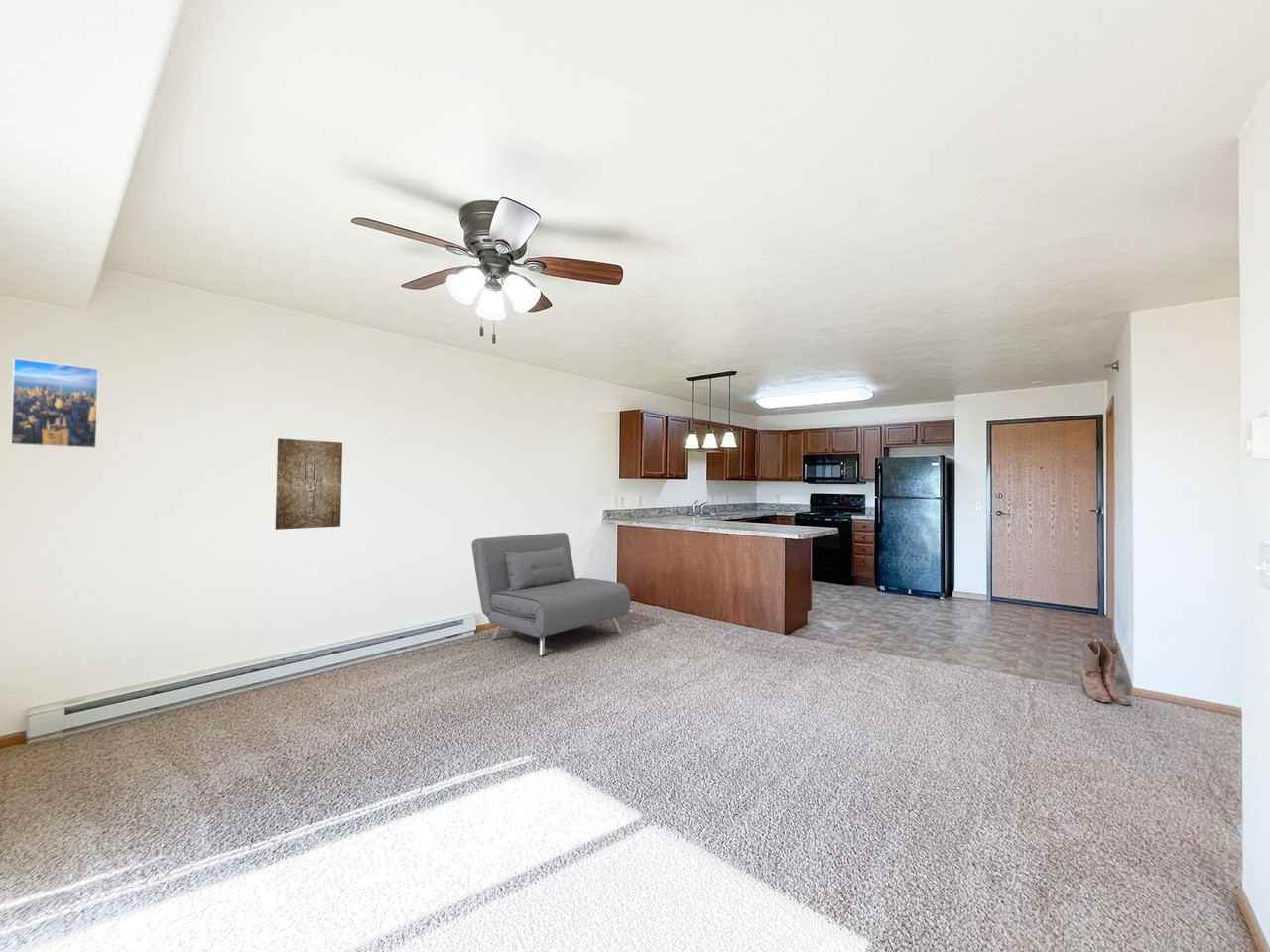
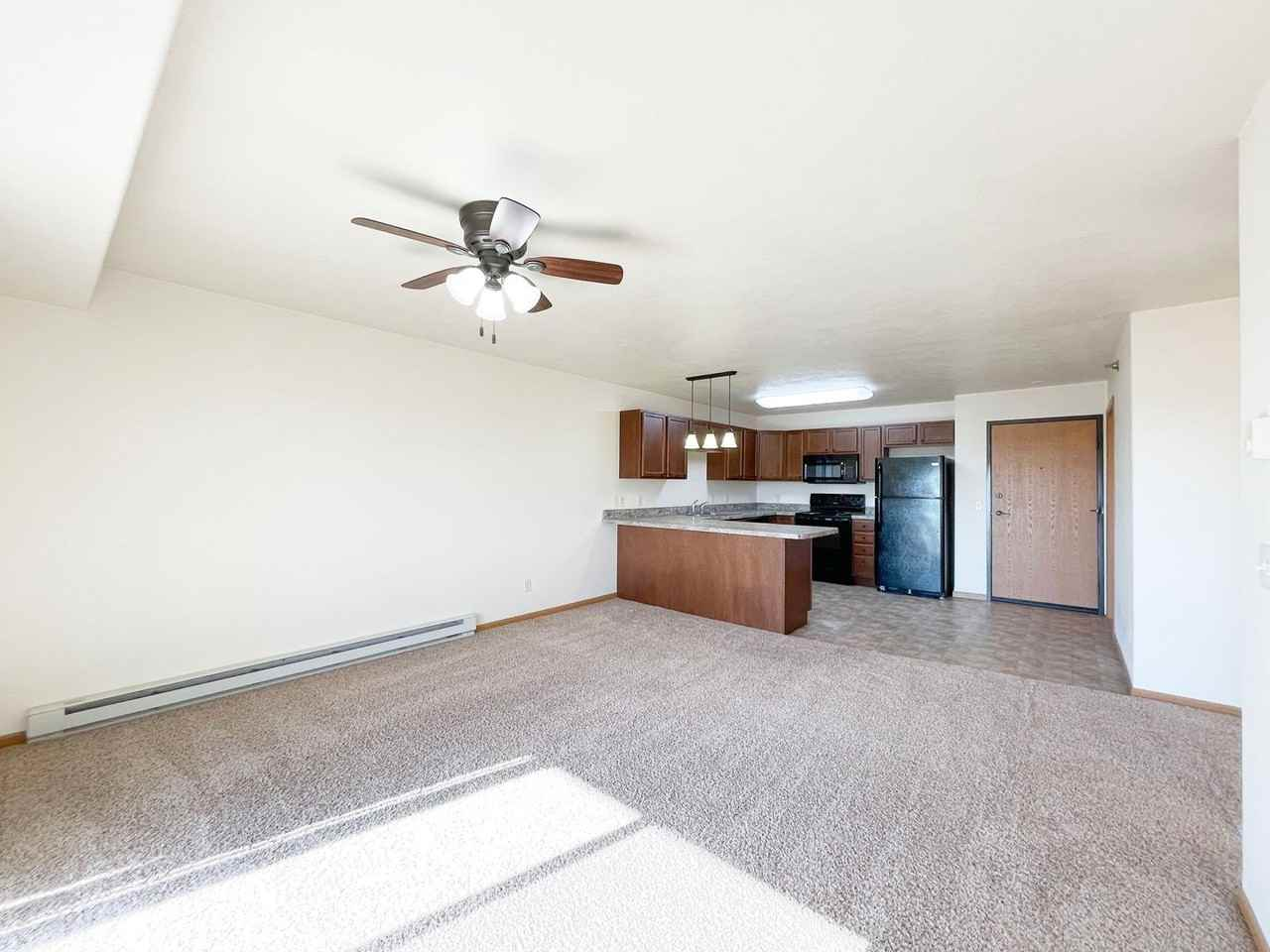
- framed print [9,357,100,449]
- boots [1080,638,1132,706]
- sofa [471,532,631,656]
- wall art [275,437,343,531]
